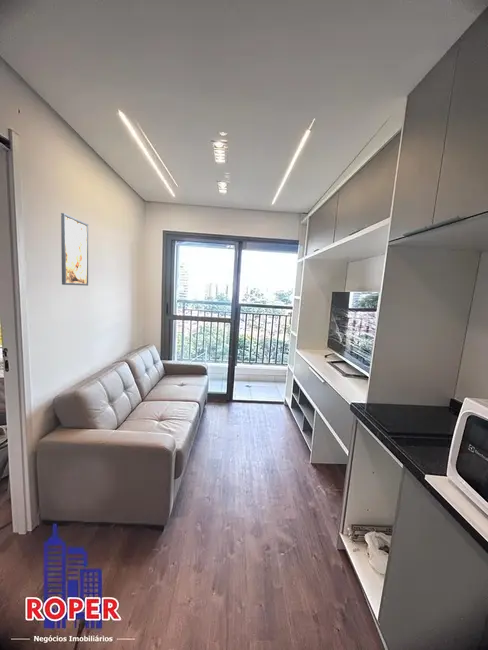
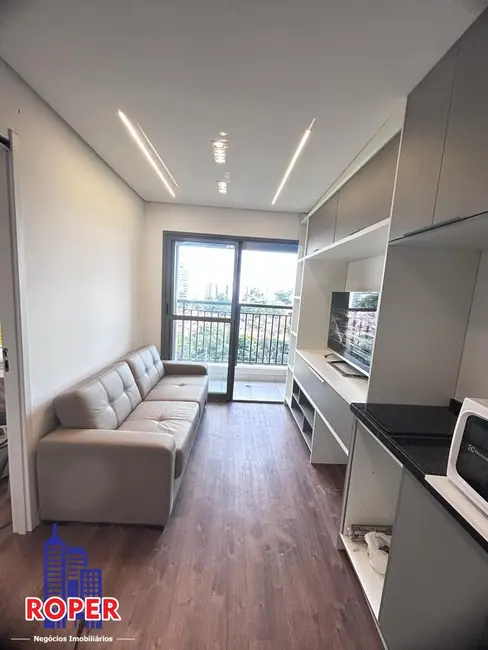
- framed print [60,212,89,287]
